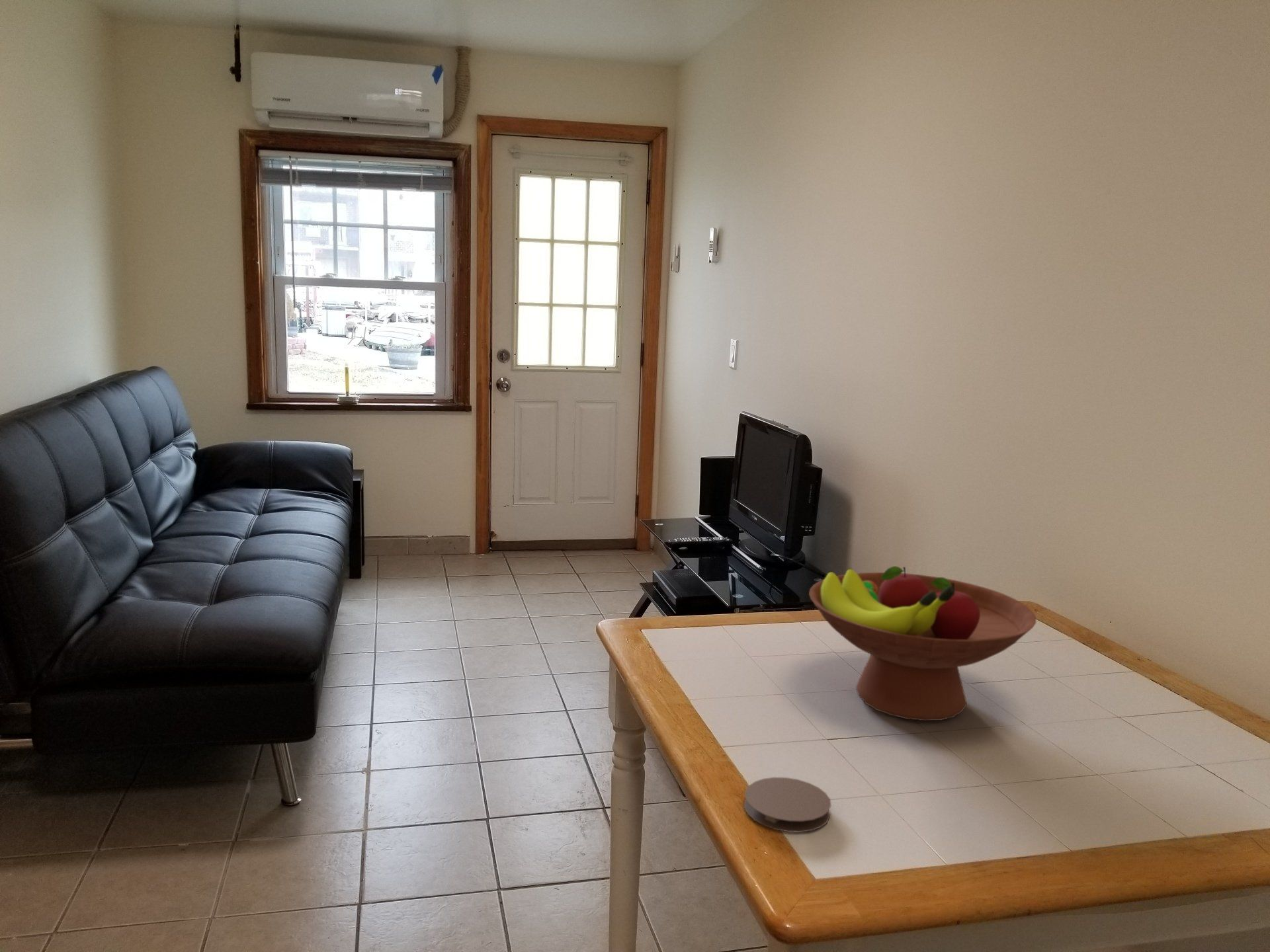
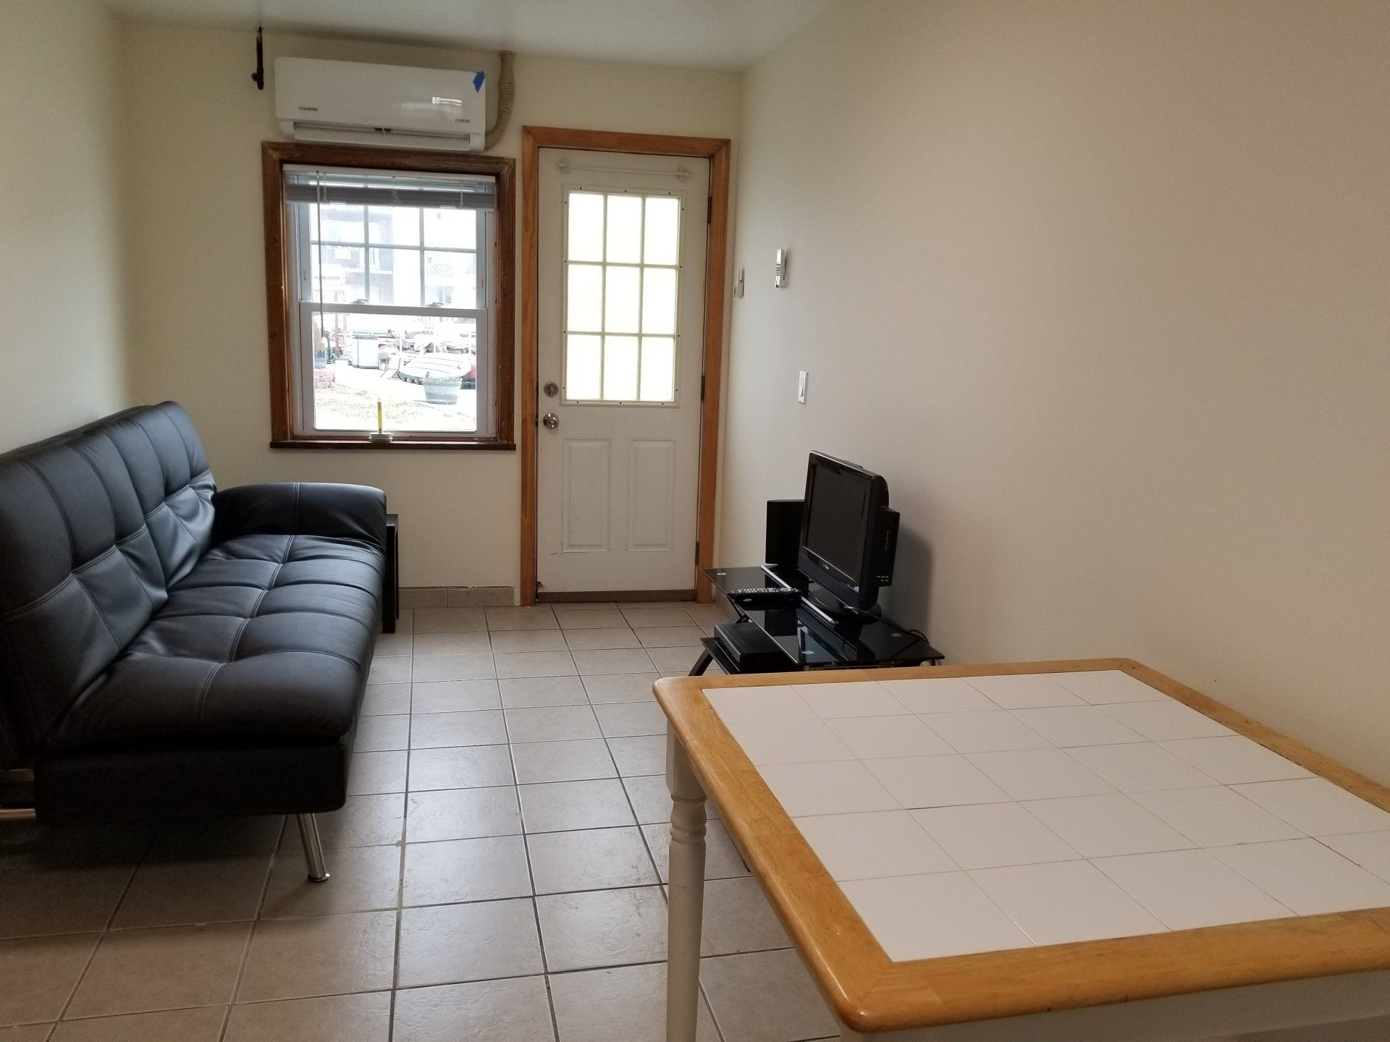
- coaster [743,777,831,833]
- fruit bowl [808,565,1037,722]
